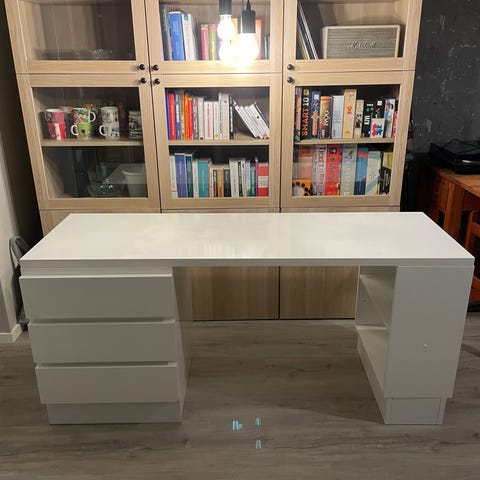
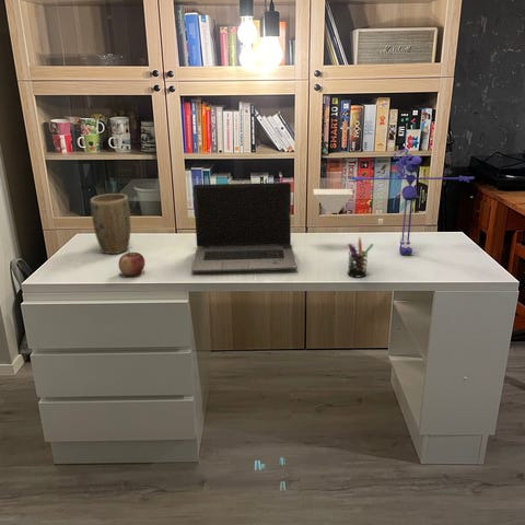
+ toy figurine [313,148,476,255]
+ pen holder [347,236,374,278]
+ apple [118,250,145,277]
+ laptop computer [190,182,299,273]
+ plant pot [90,192,131,255]
